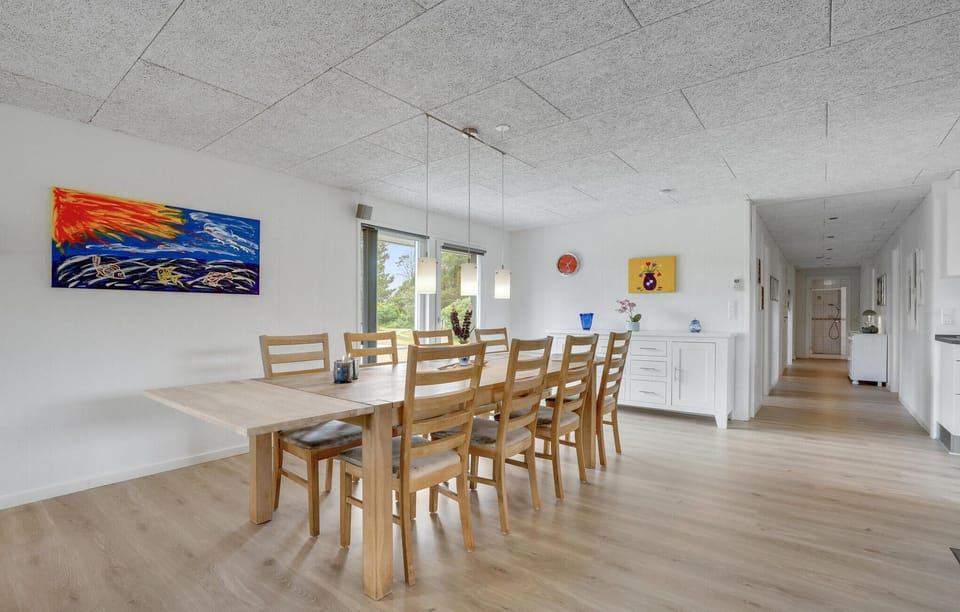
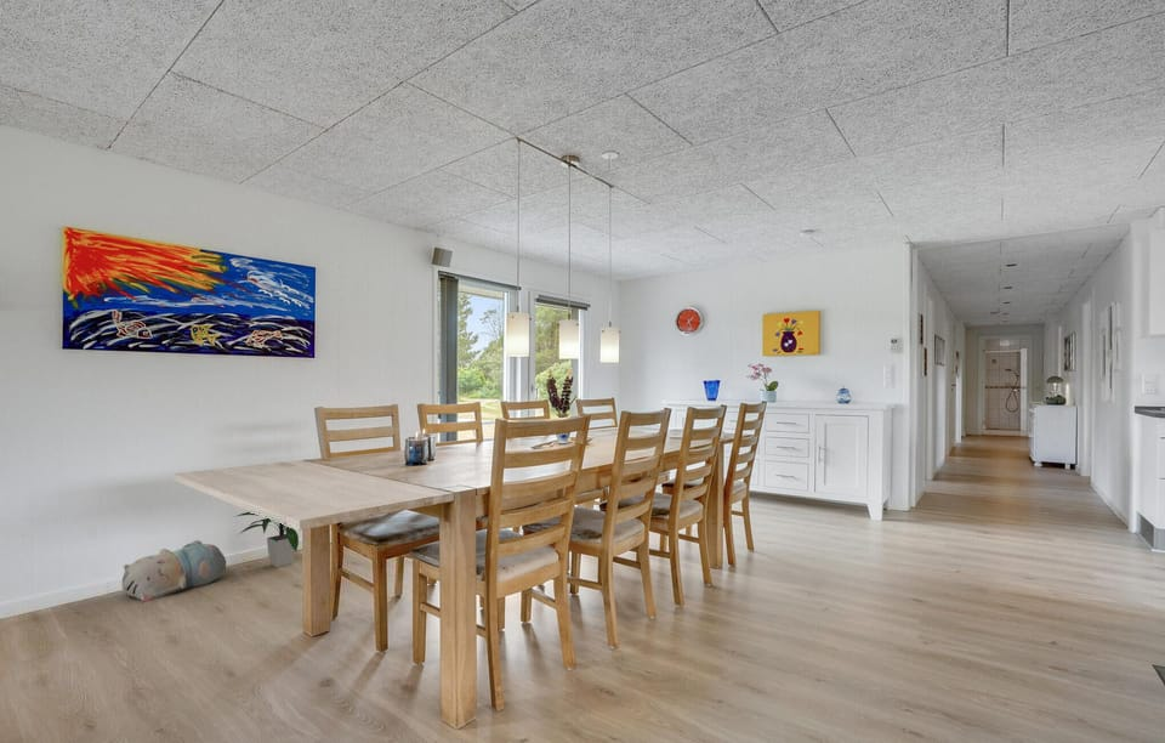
+ plush toy [120,539,227,603]
+ indoor plant [233,511,300,568]
